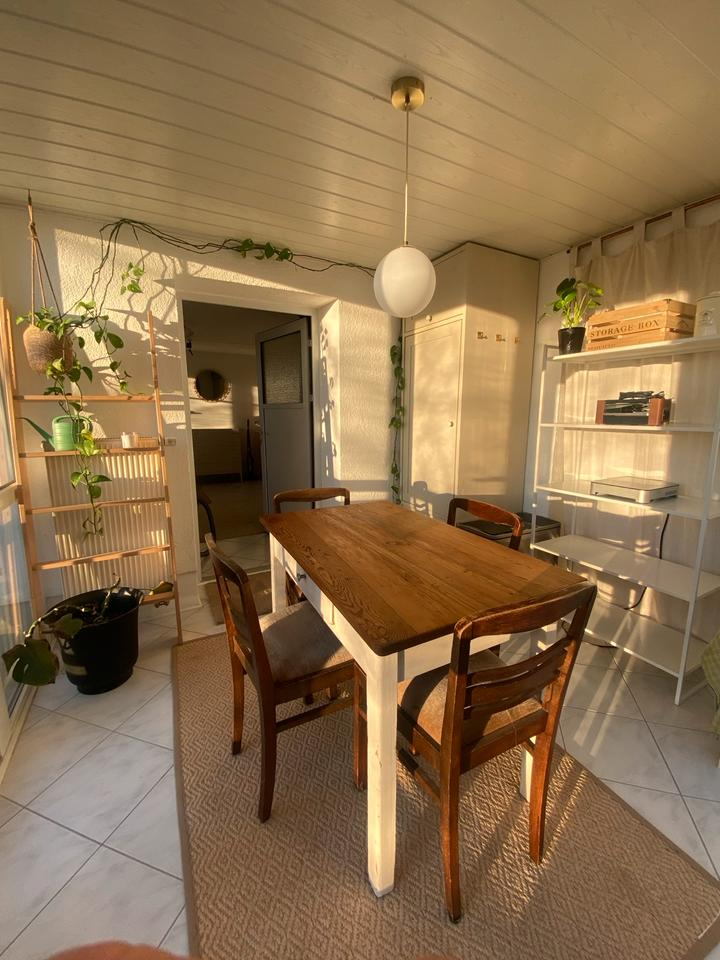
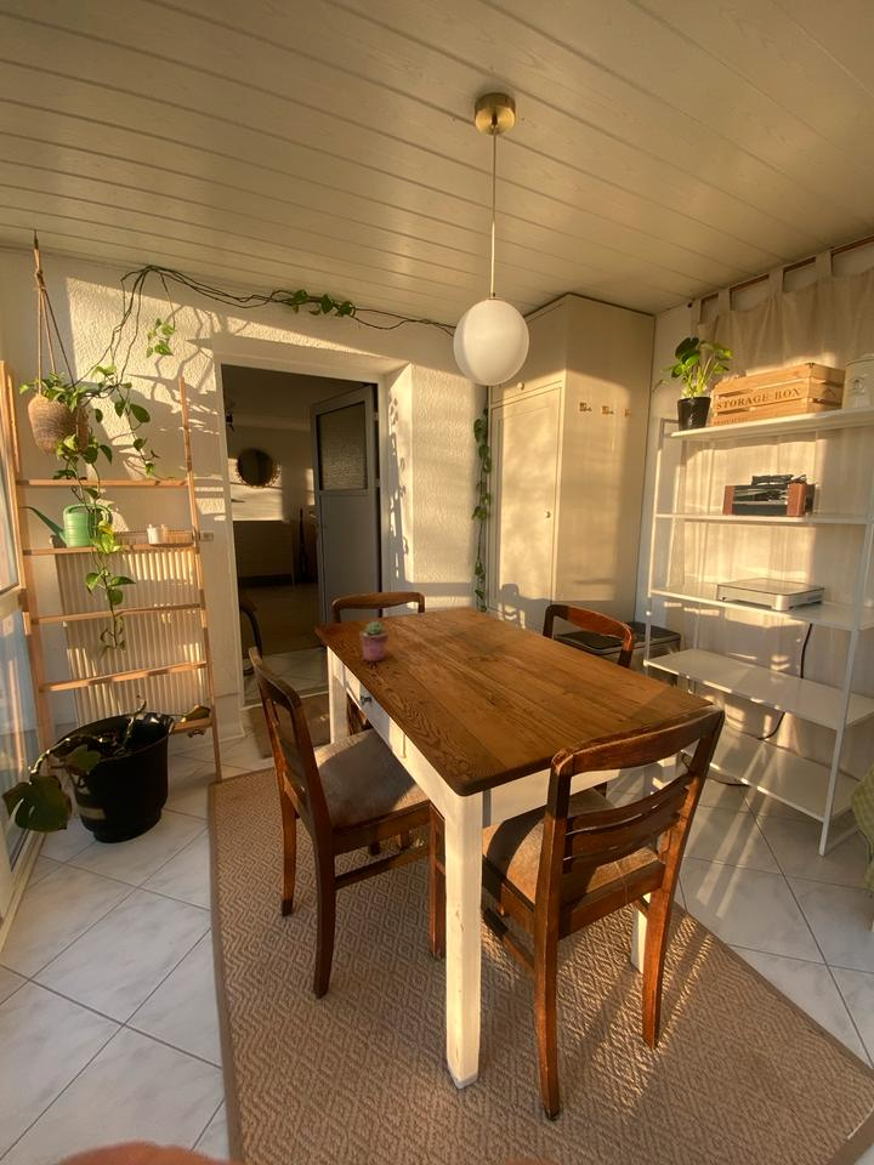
+ potted succulent [358,620,390,663]
